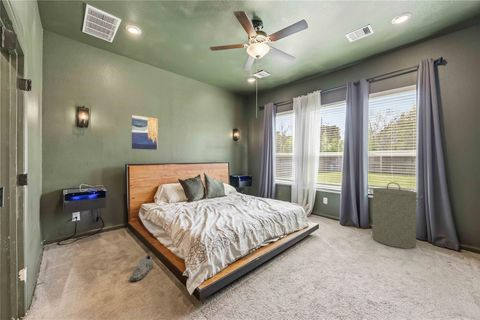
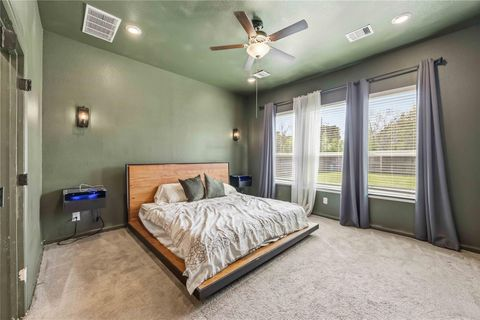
- laundry hamper [368,181,424,249]
- shoe [129,253,154,282]
- wall art [131,114,159,151]
